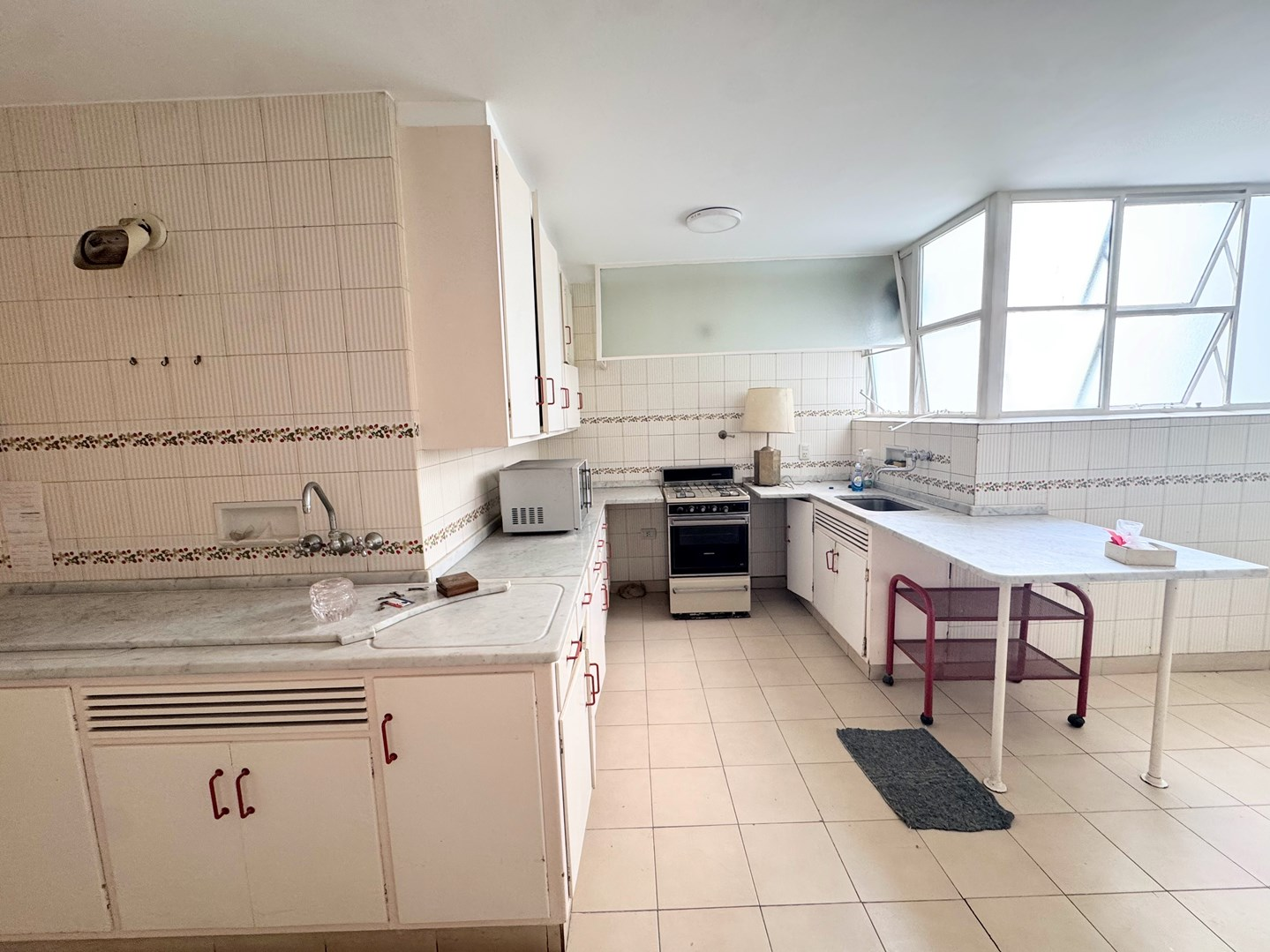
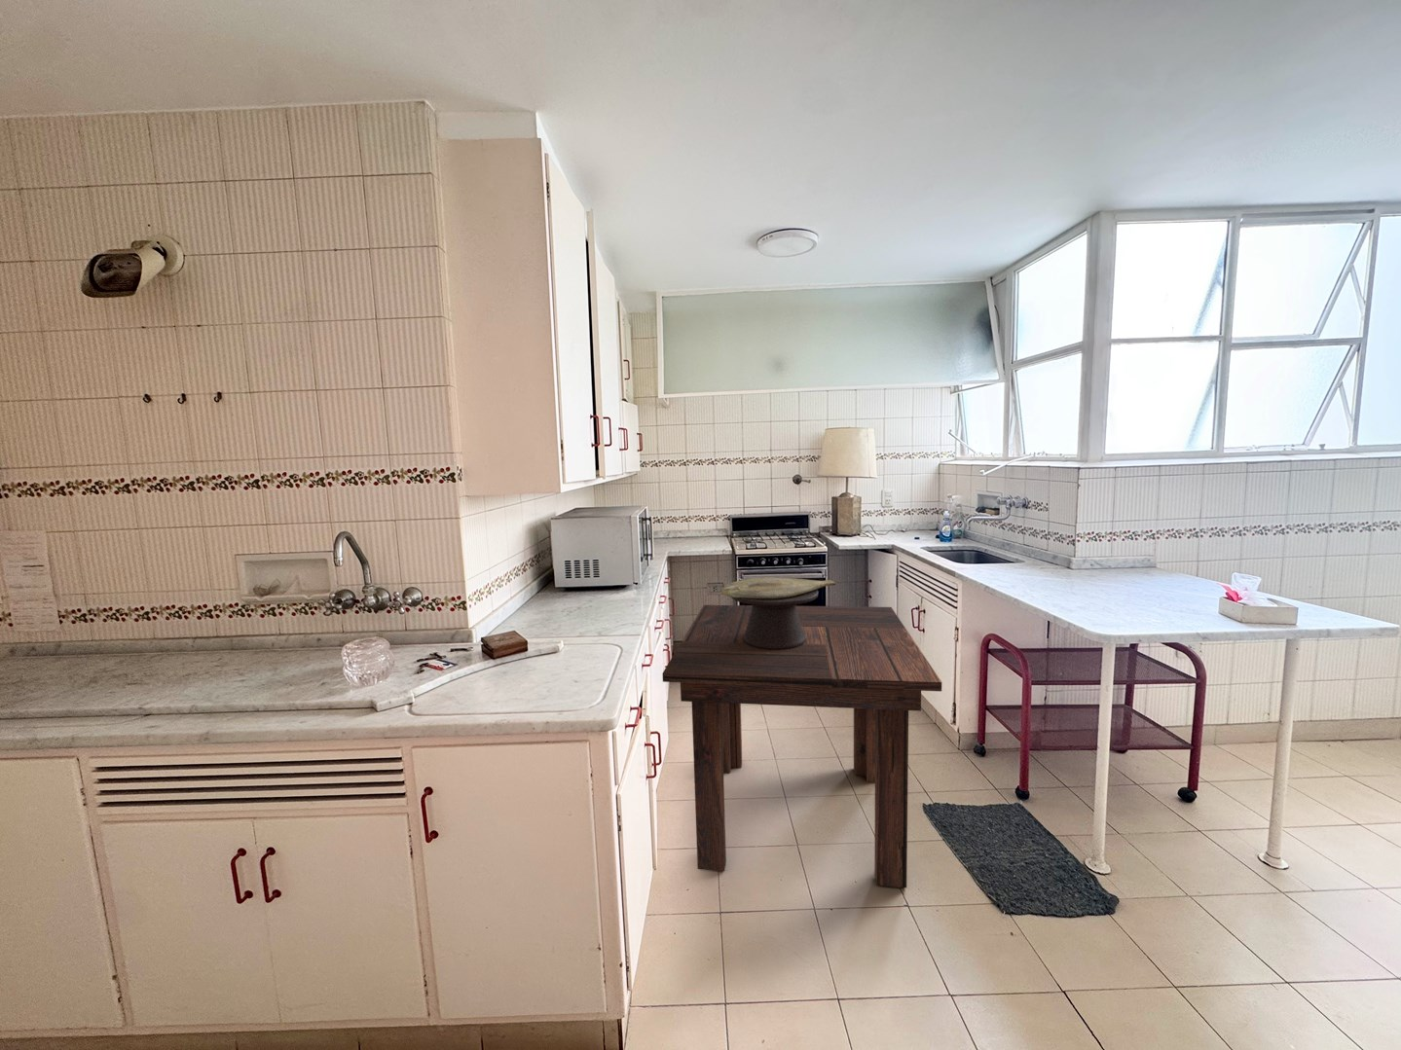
+ decorative bowl [719,576,837,650]
+ dining table [661,604,942,889]
